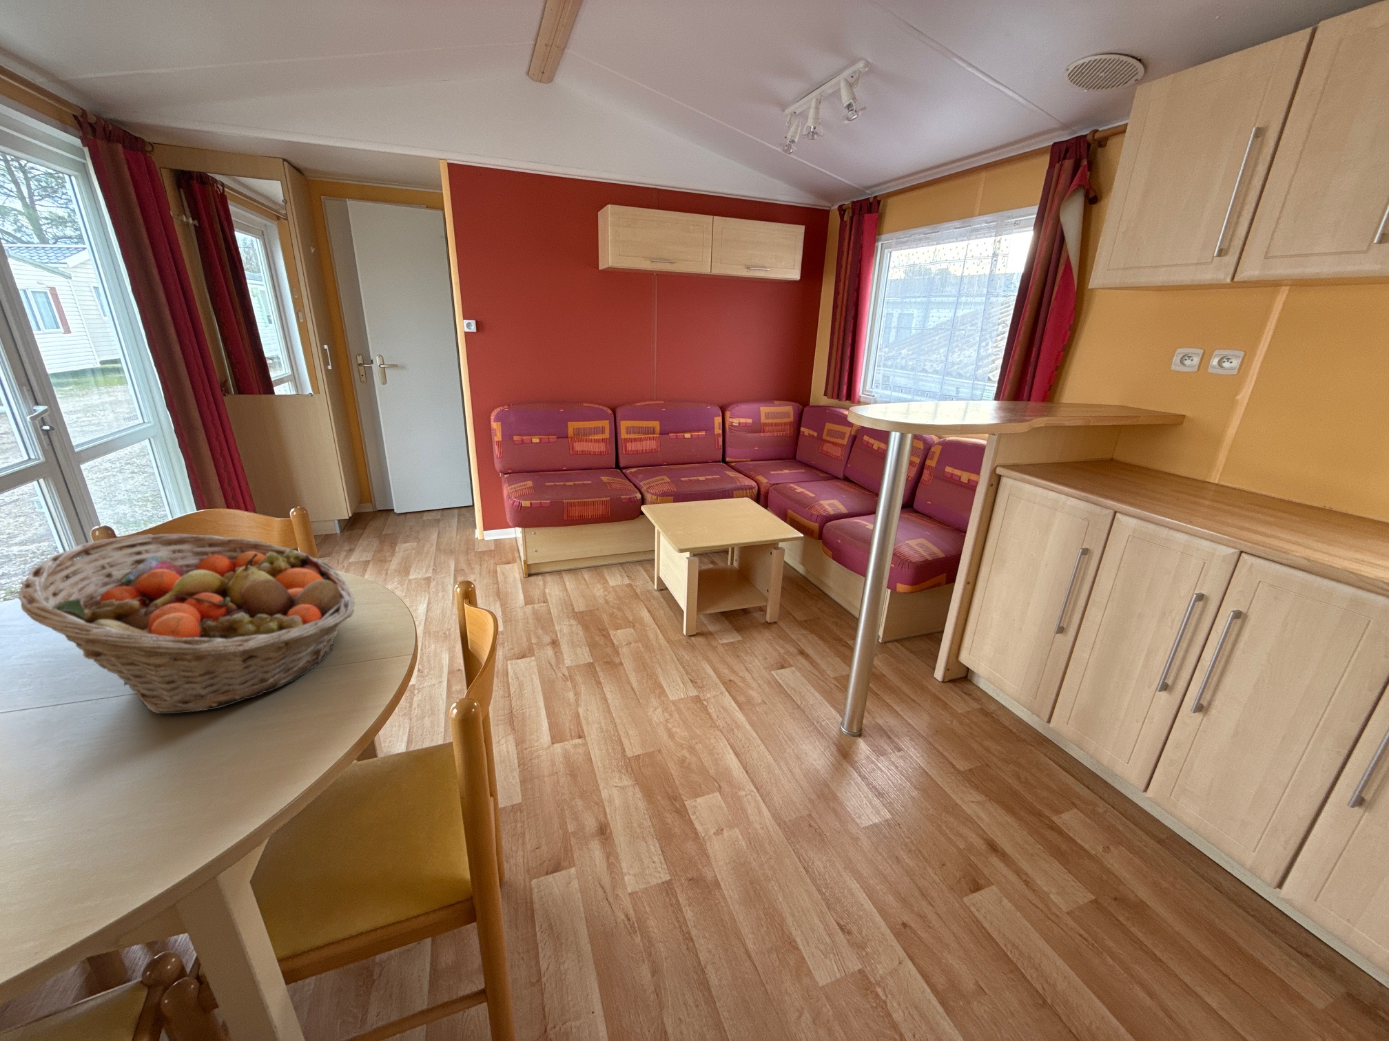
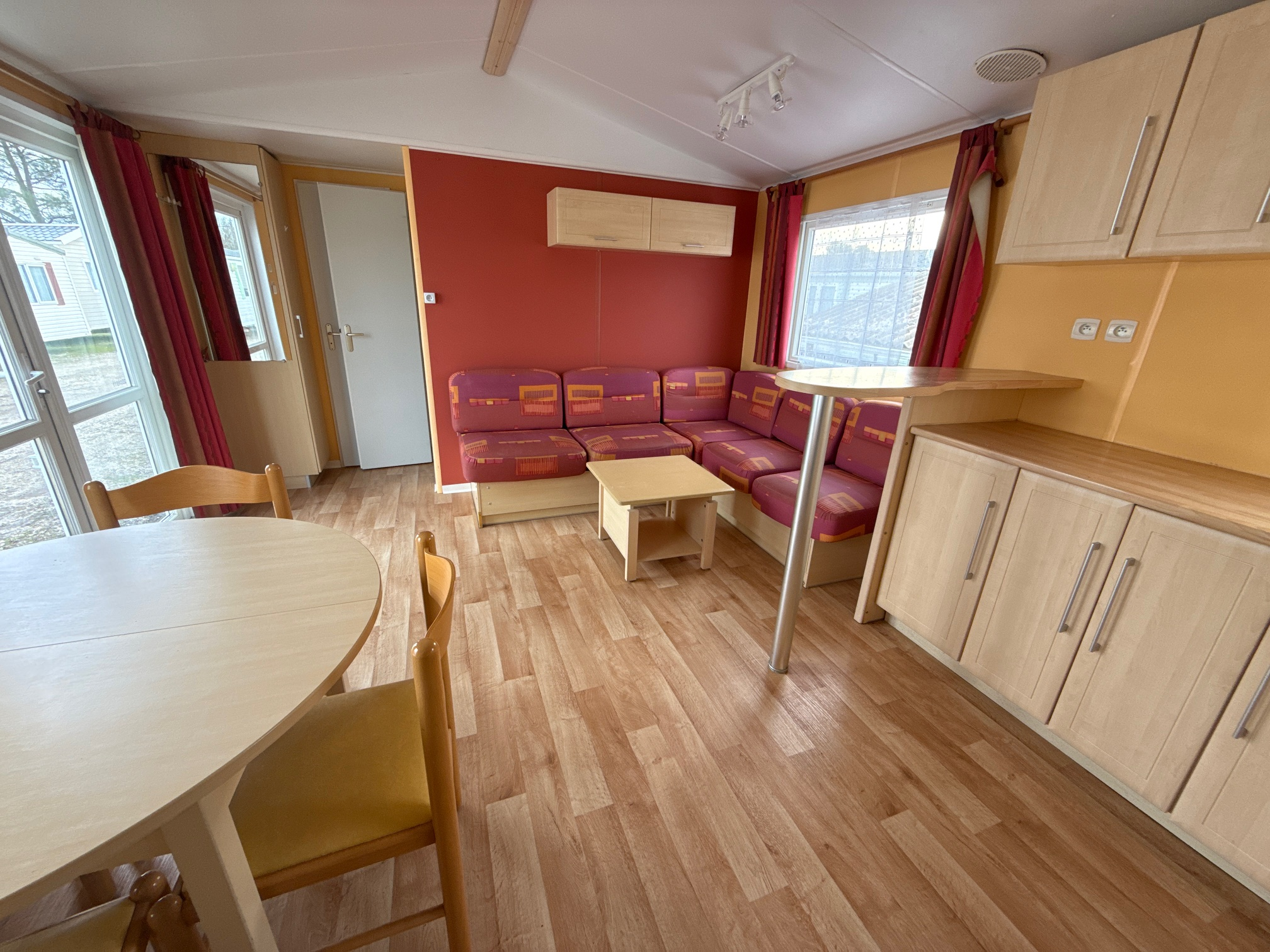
- fruit basket [17,533,355,715]
